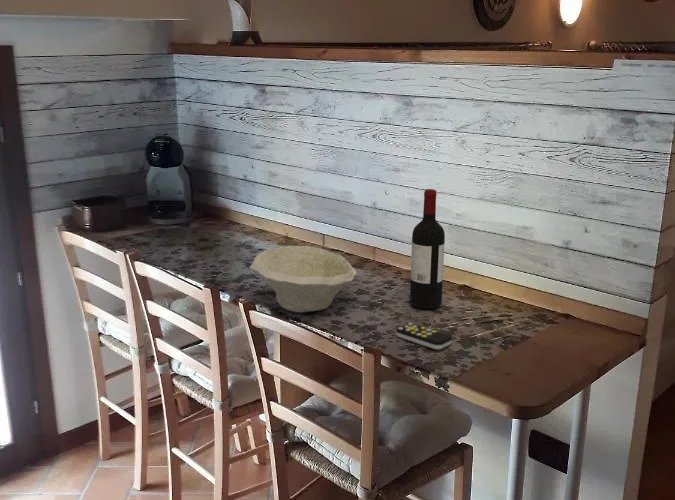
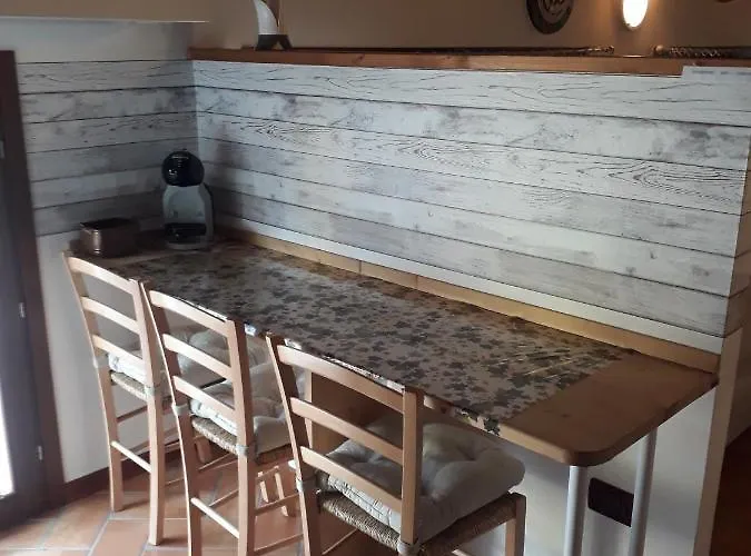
- bowl [248,245,357,313]
- remote control [395,322,453,351]
- wine bottle [409,188,446,310]
